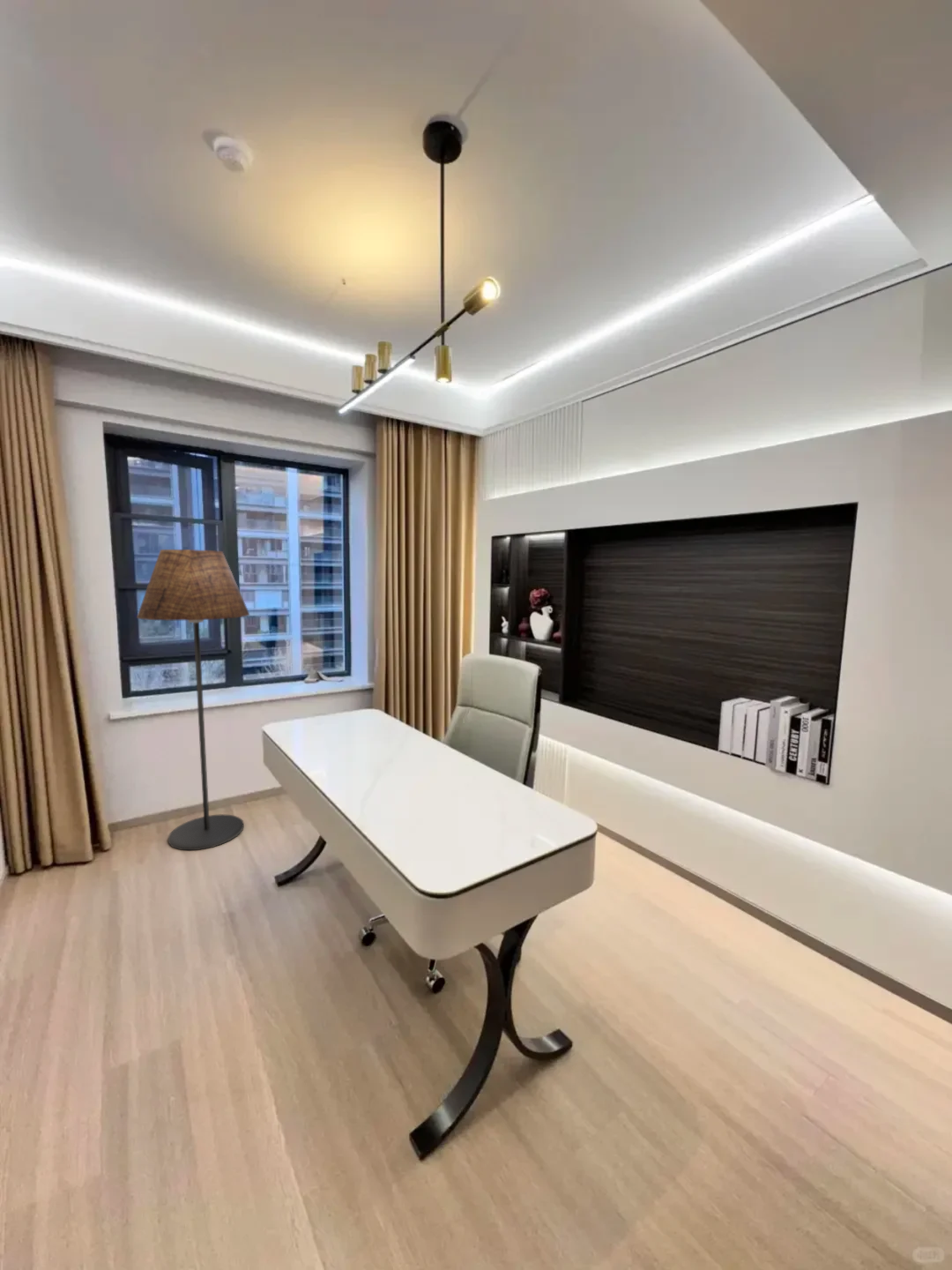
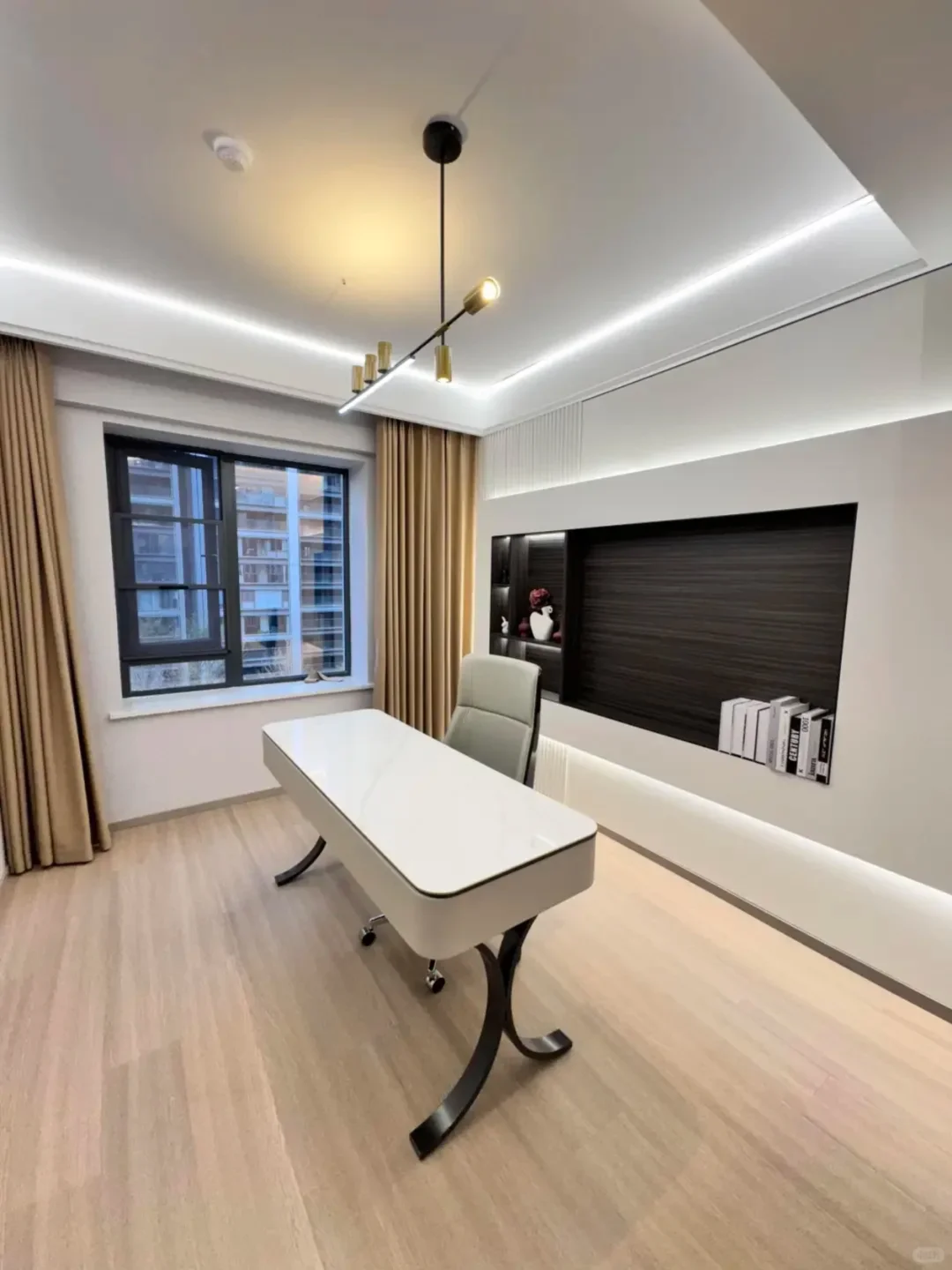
- floor lamp [136,549,250,851]
